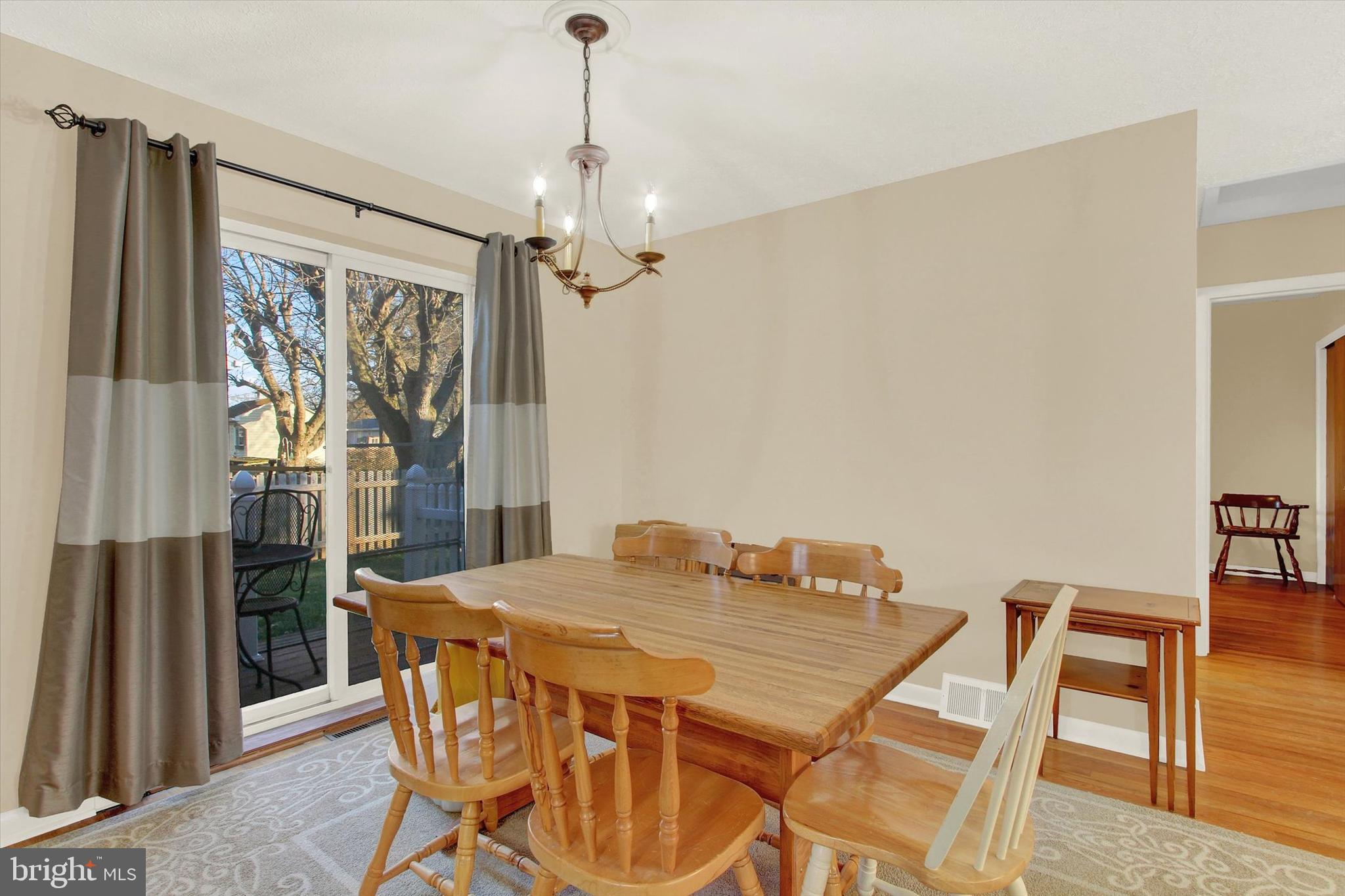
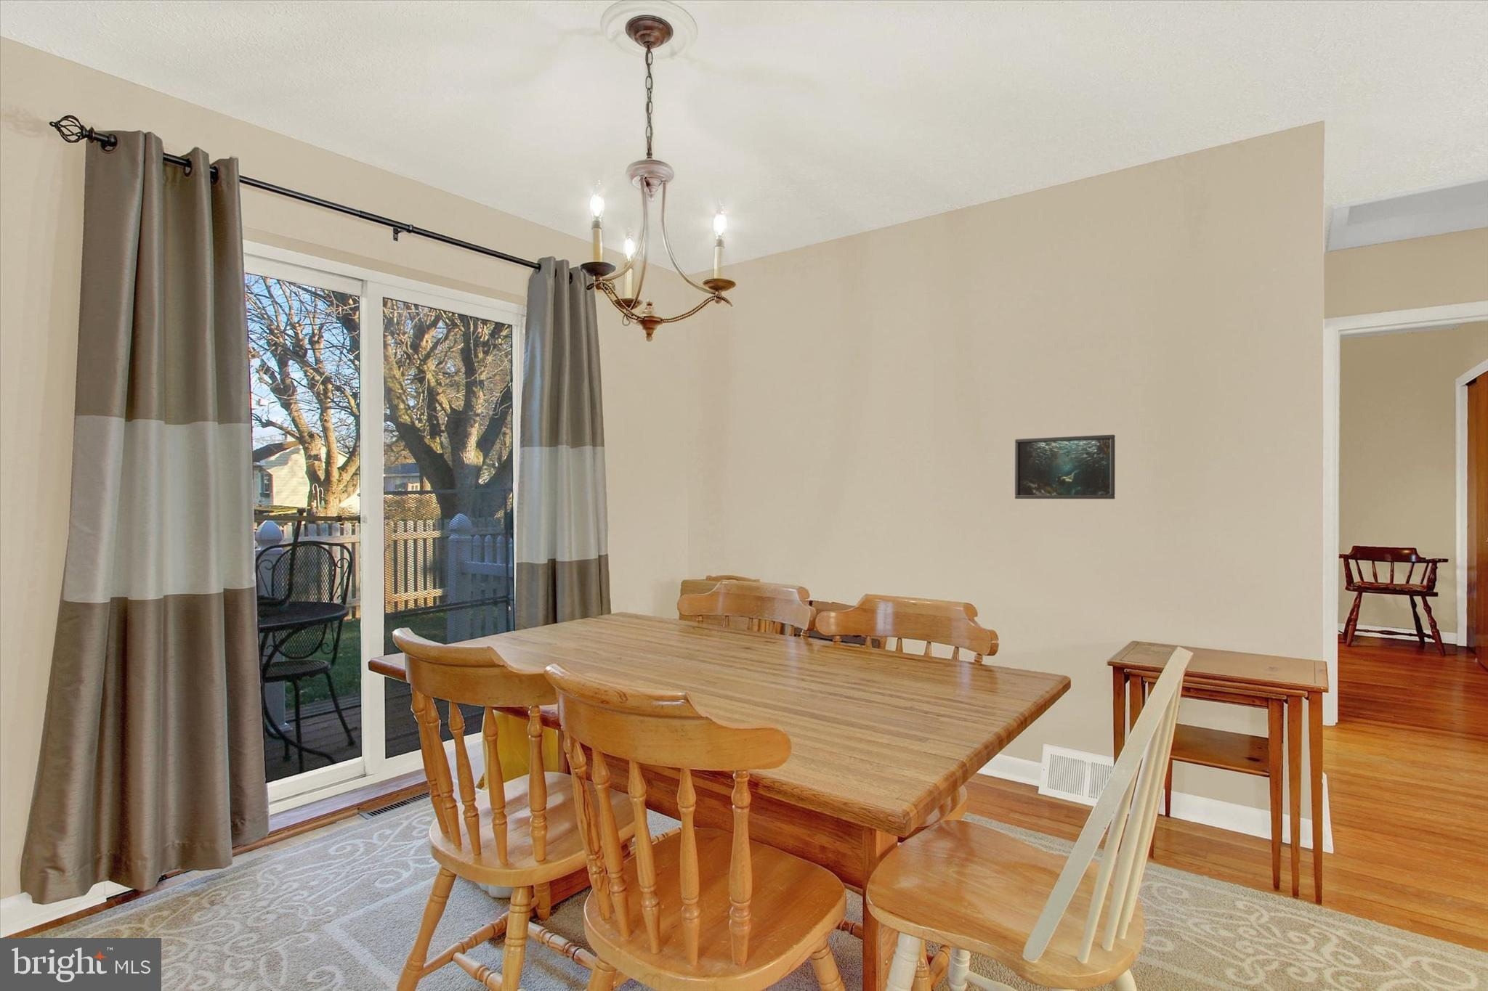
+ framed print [1014,435,1116,500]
